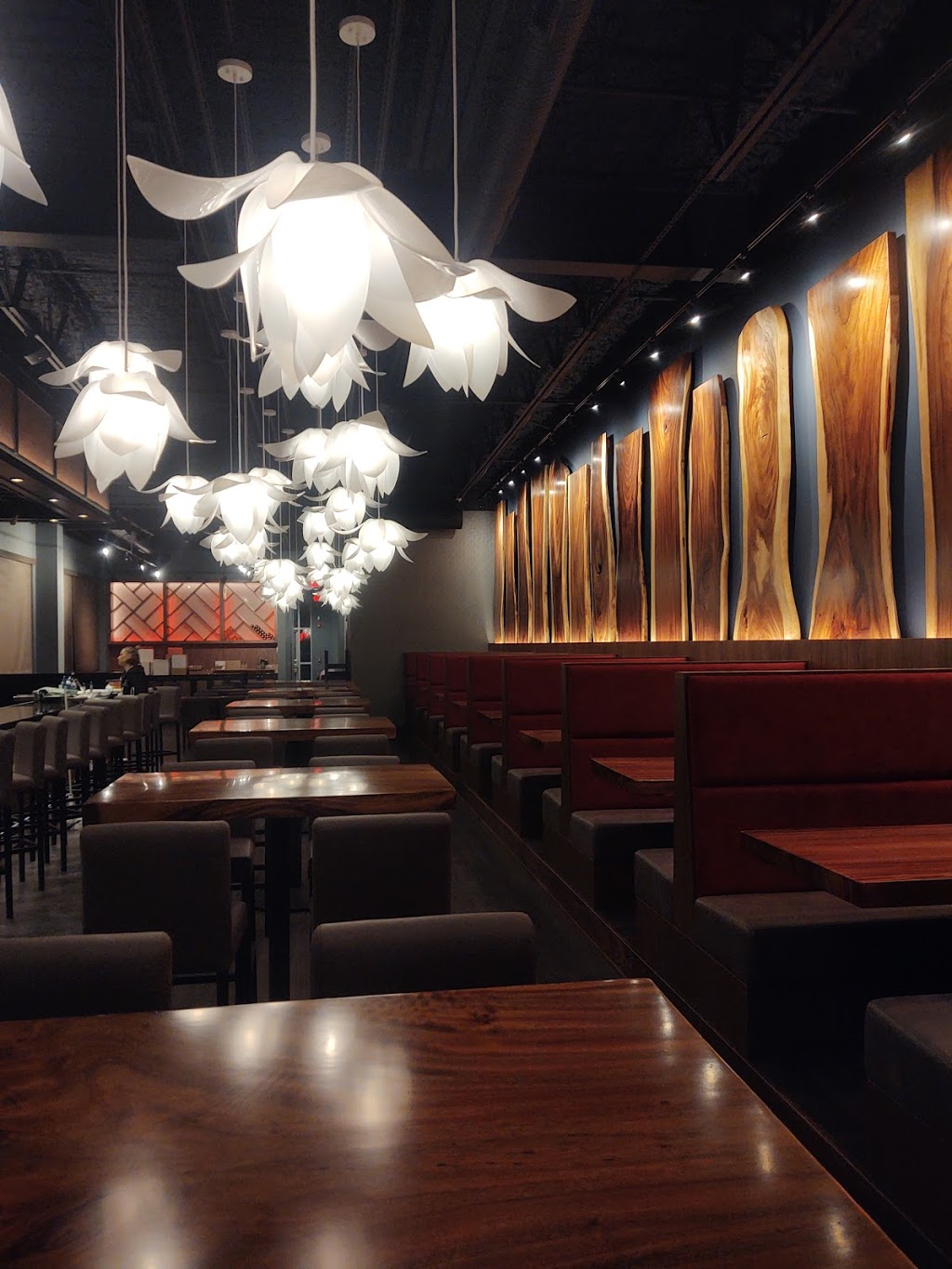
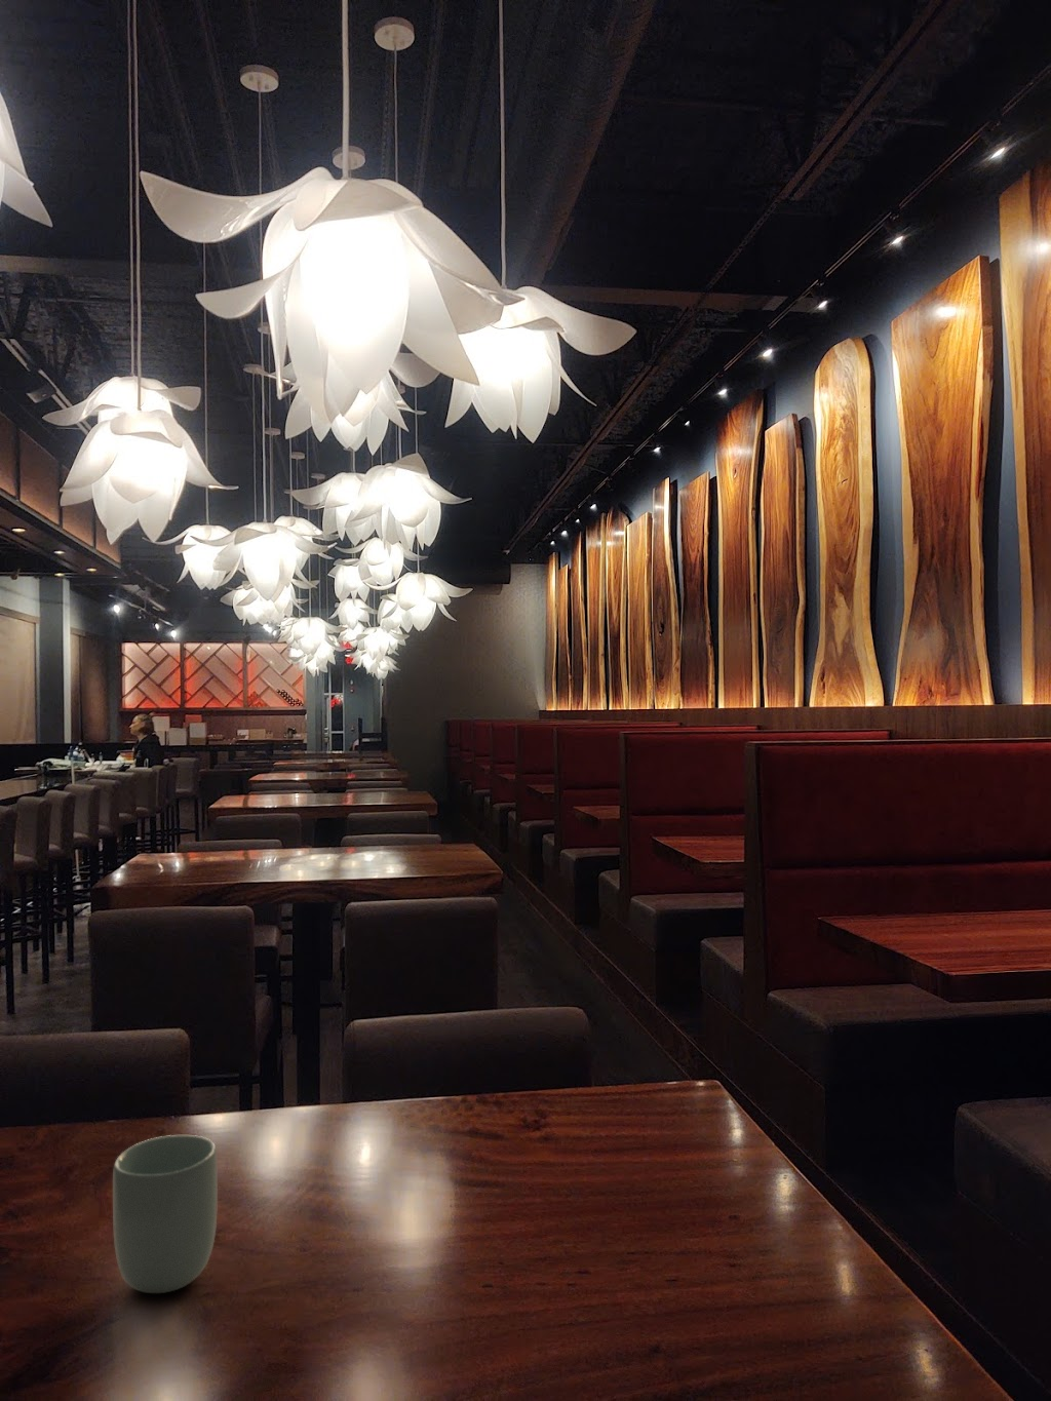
+ cup [112,1134,219,1294]
